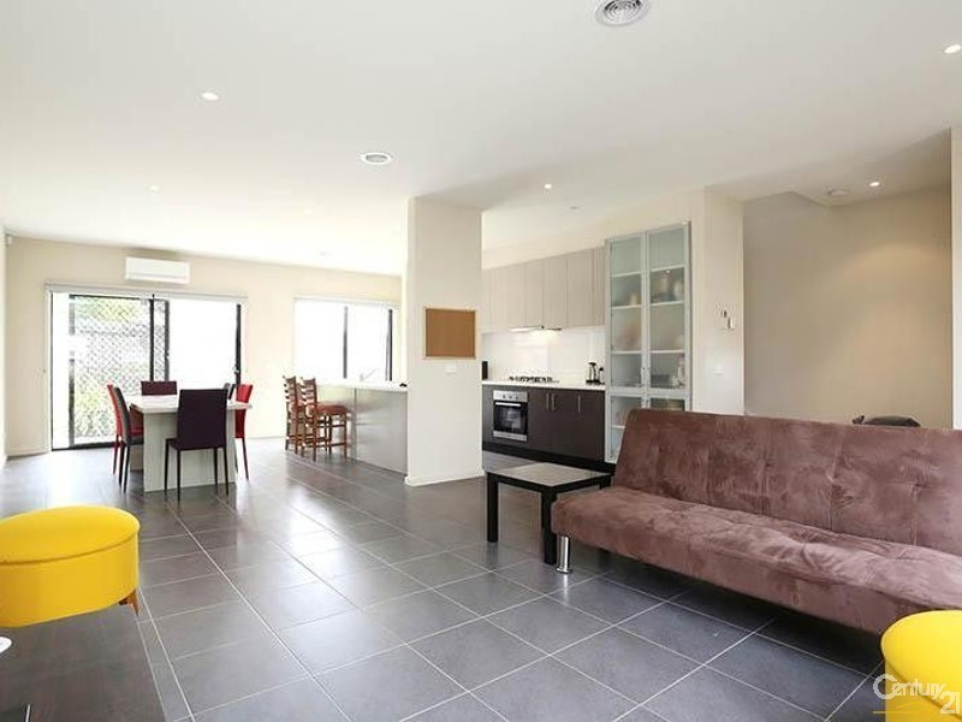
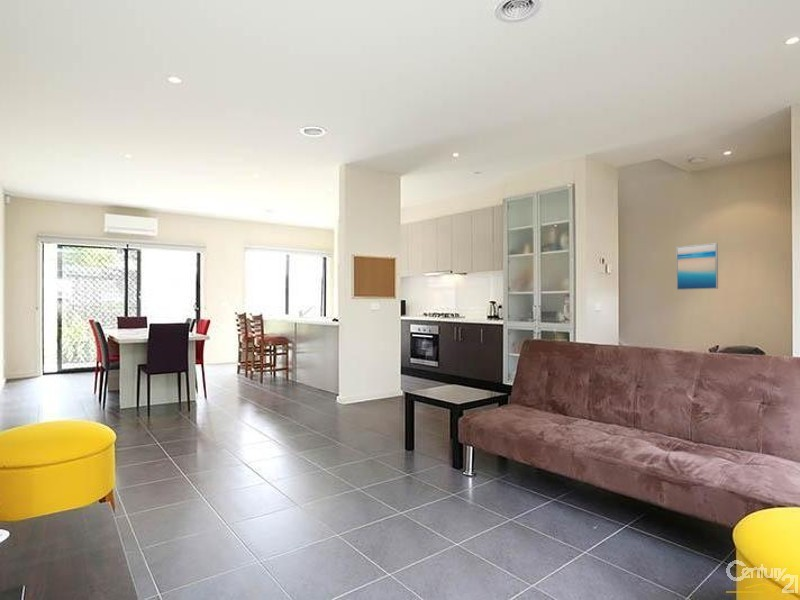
+ wall art [675,242,719,291]
